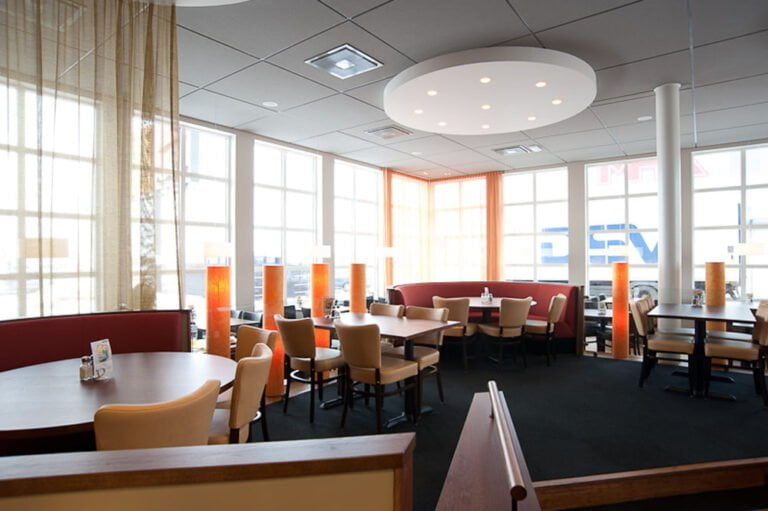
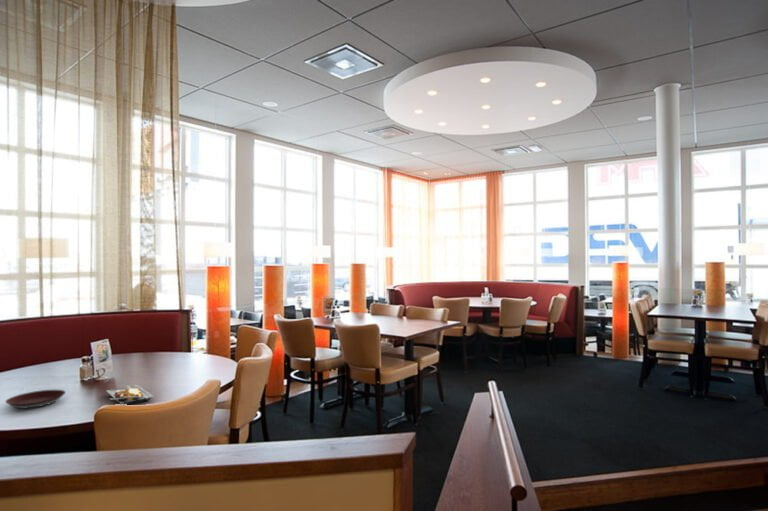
+ plate [105,384,155,406]
+ plate [4,389,67,410]
